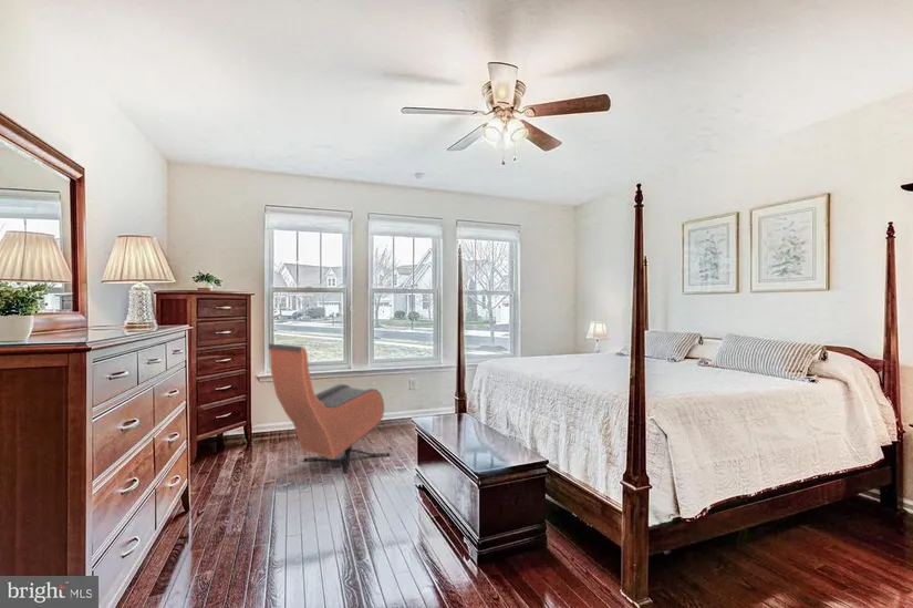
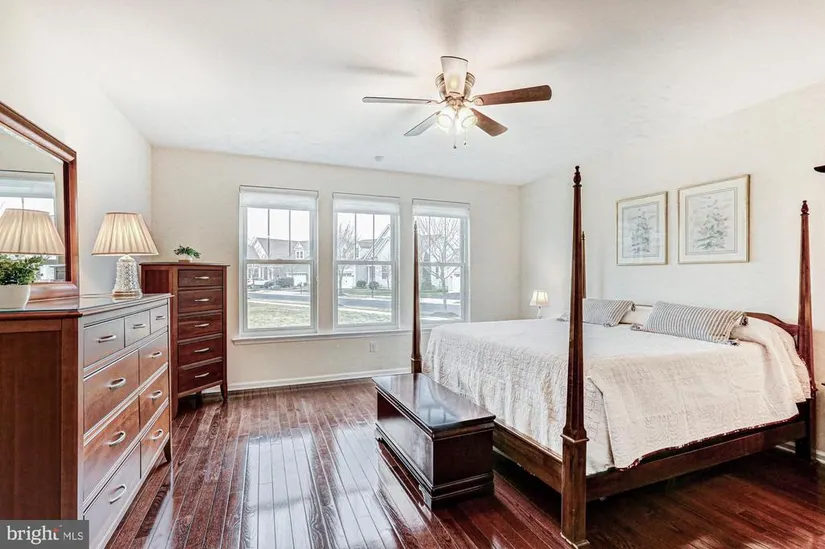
- armchair [268,342,392,474]
